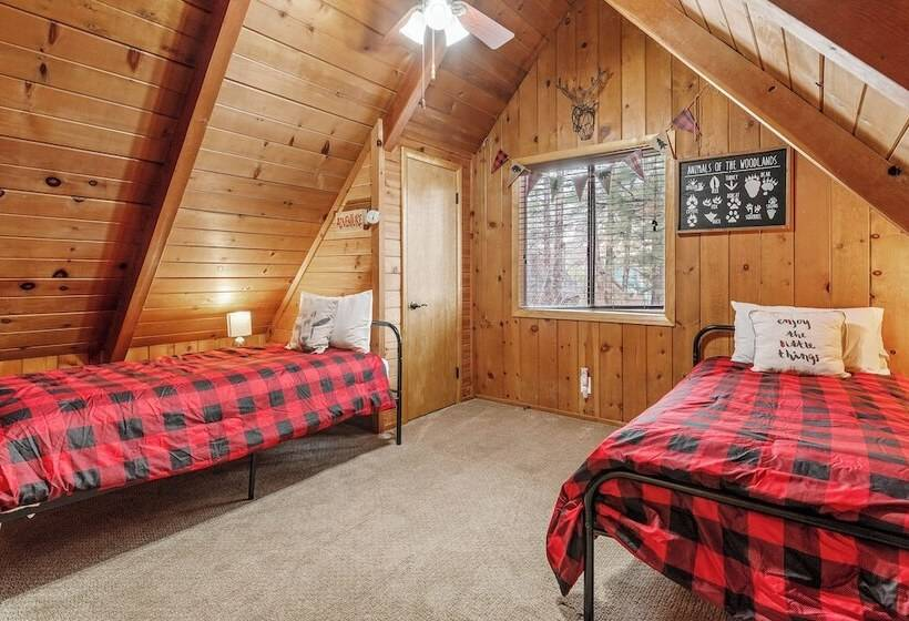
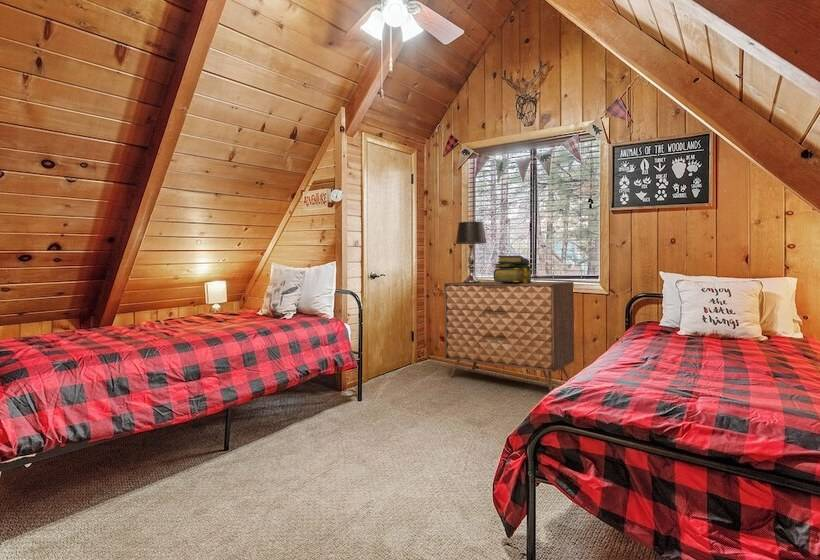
+ table lamp [455,221,487,283]
+ stack of books [493,255,533,283]
+ dresser [443,281,575,392]
